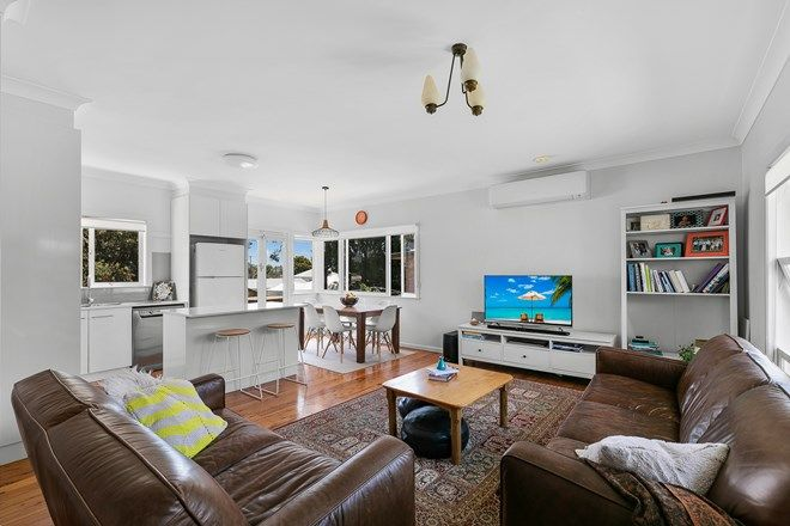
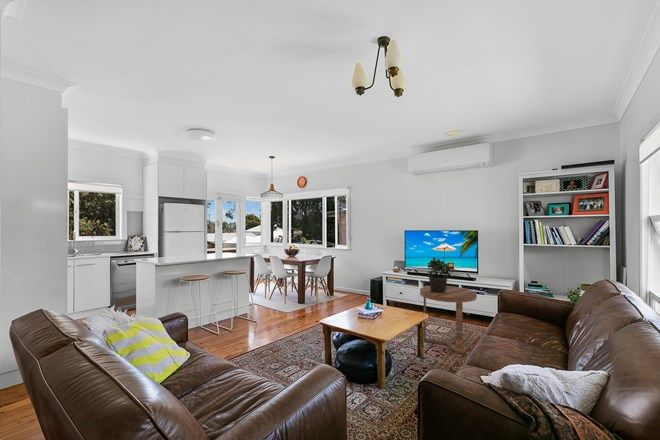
+ potted plant [426,256,456,293]
+ side table [419,285,478,355]
